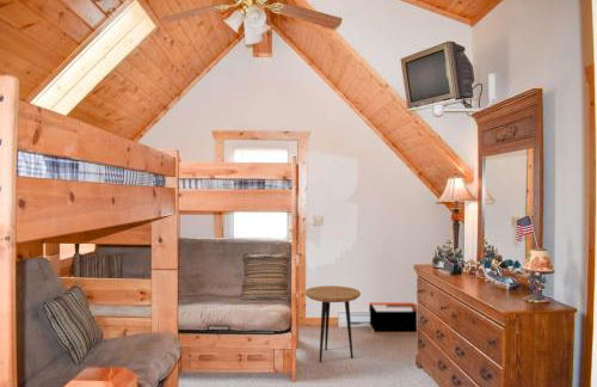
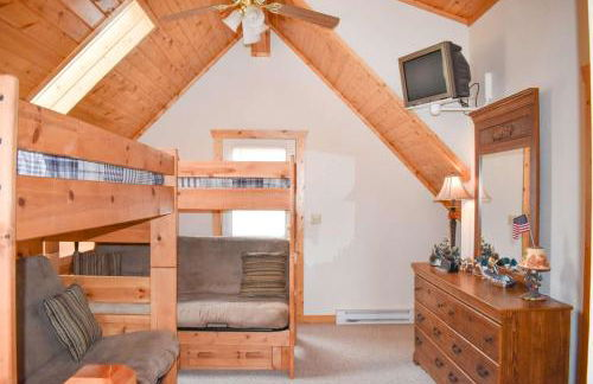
- side table [304,284,362,363]
- storage bin [368,301,418,336]
